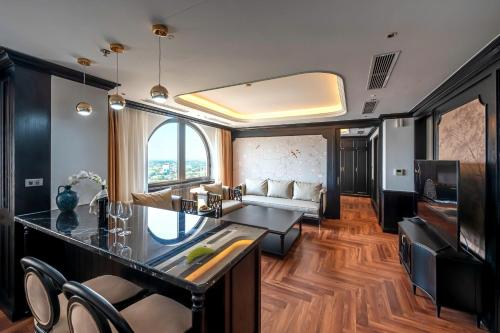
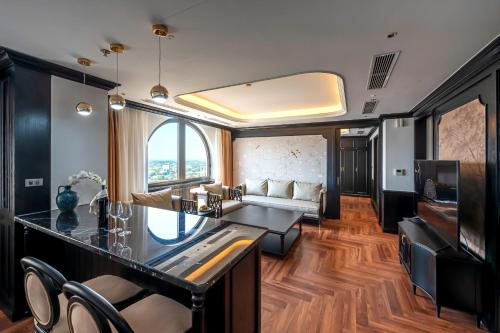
- banana [186,245,219,265]
